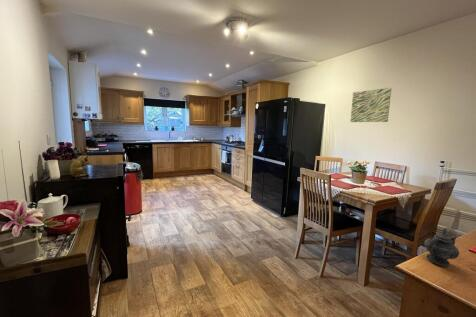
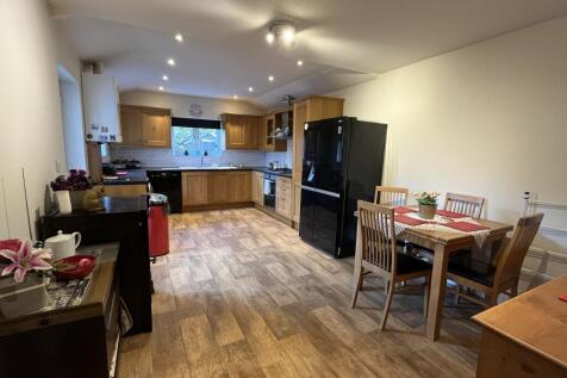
- teapot [423,227,460,268]
- wall art [349,87,392,123]
